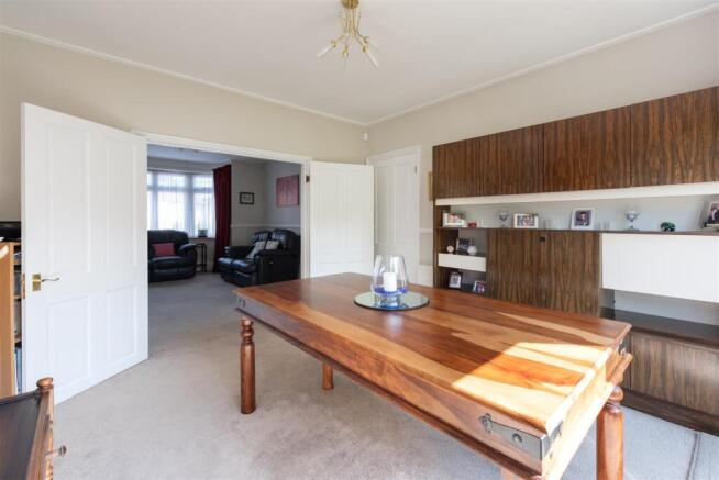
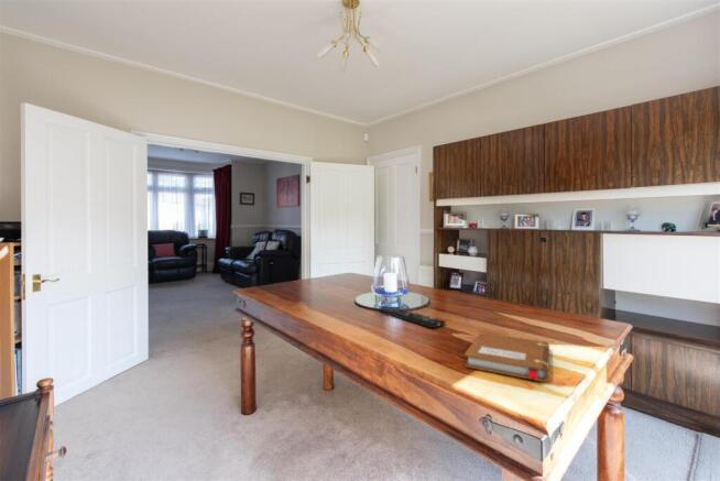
+ remote control [378,306,447,329]
+ notebook [463,331,550,383]
